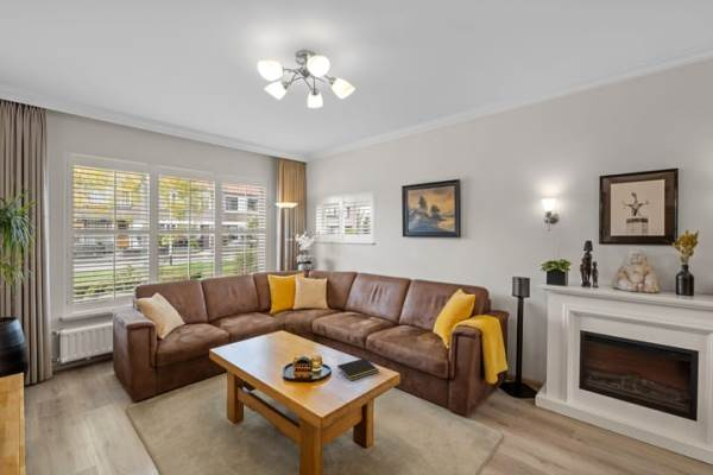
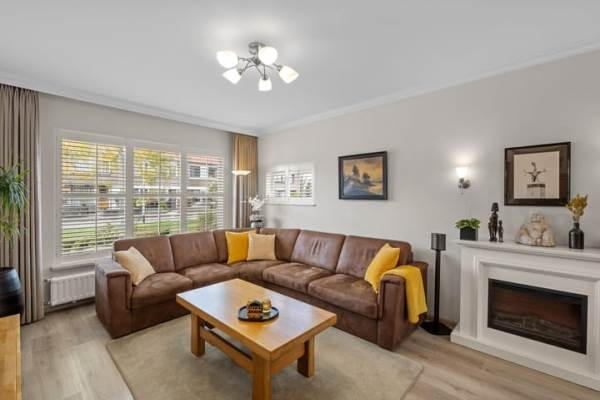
- notepad [336,357,380,381]
